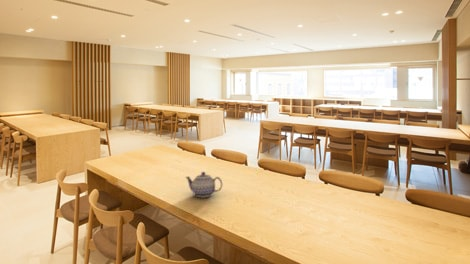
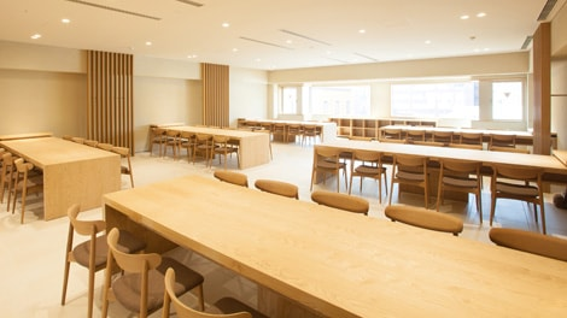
- teapot [184,171,223,198]
